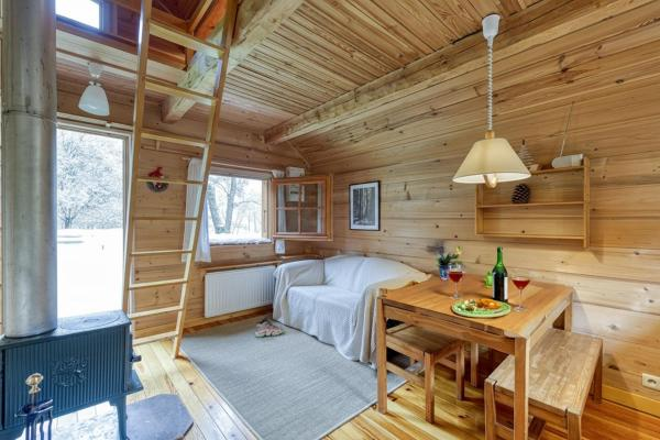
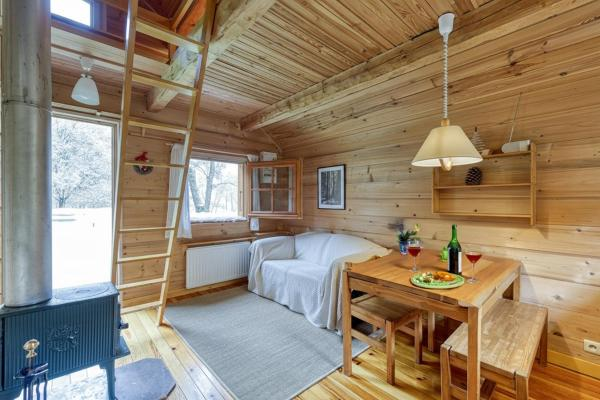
- sneaker [254,314,285,339]
